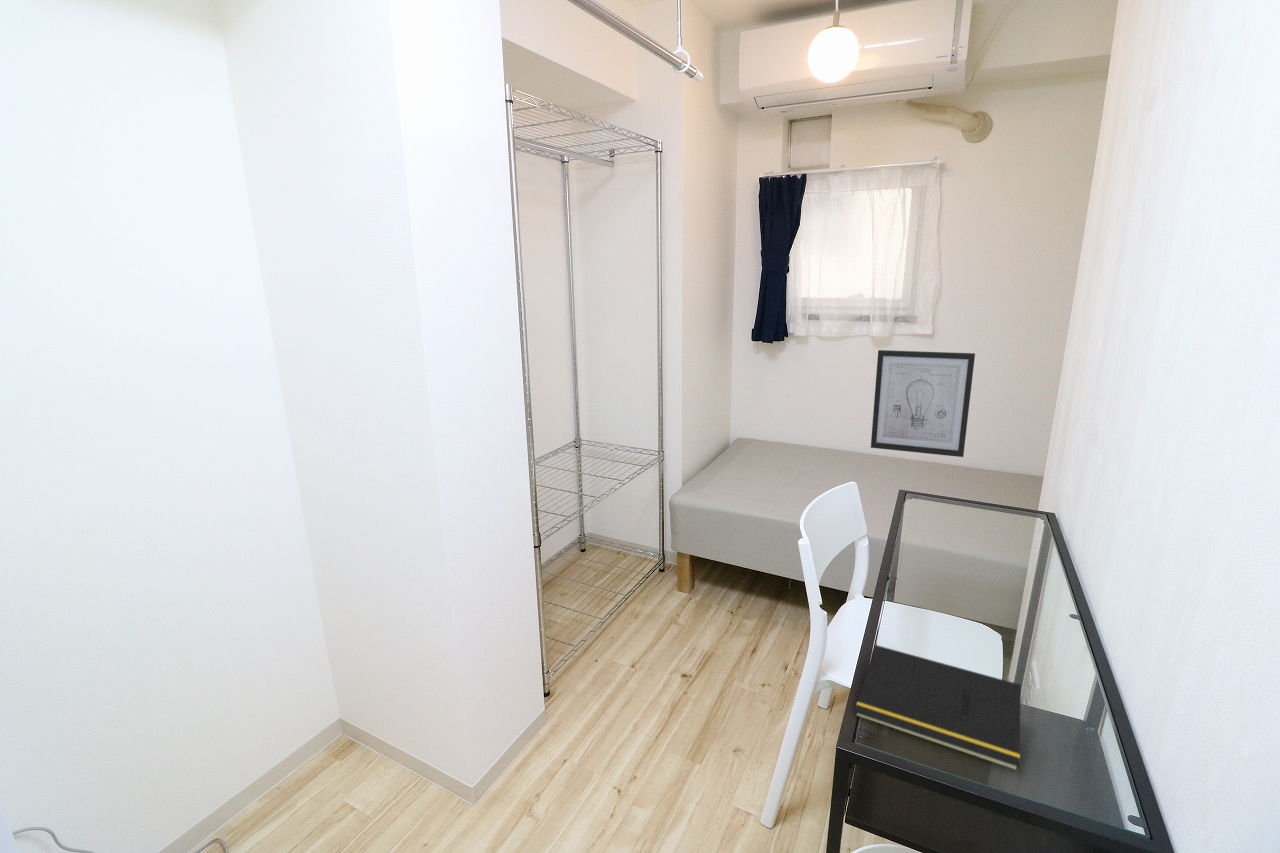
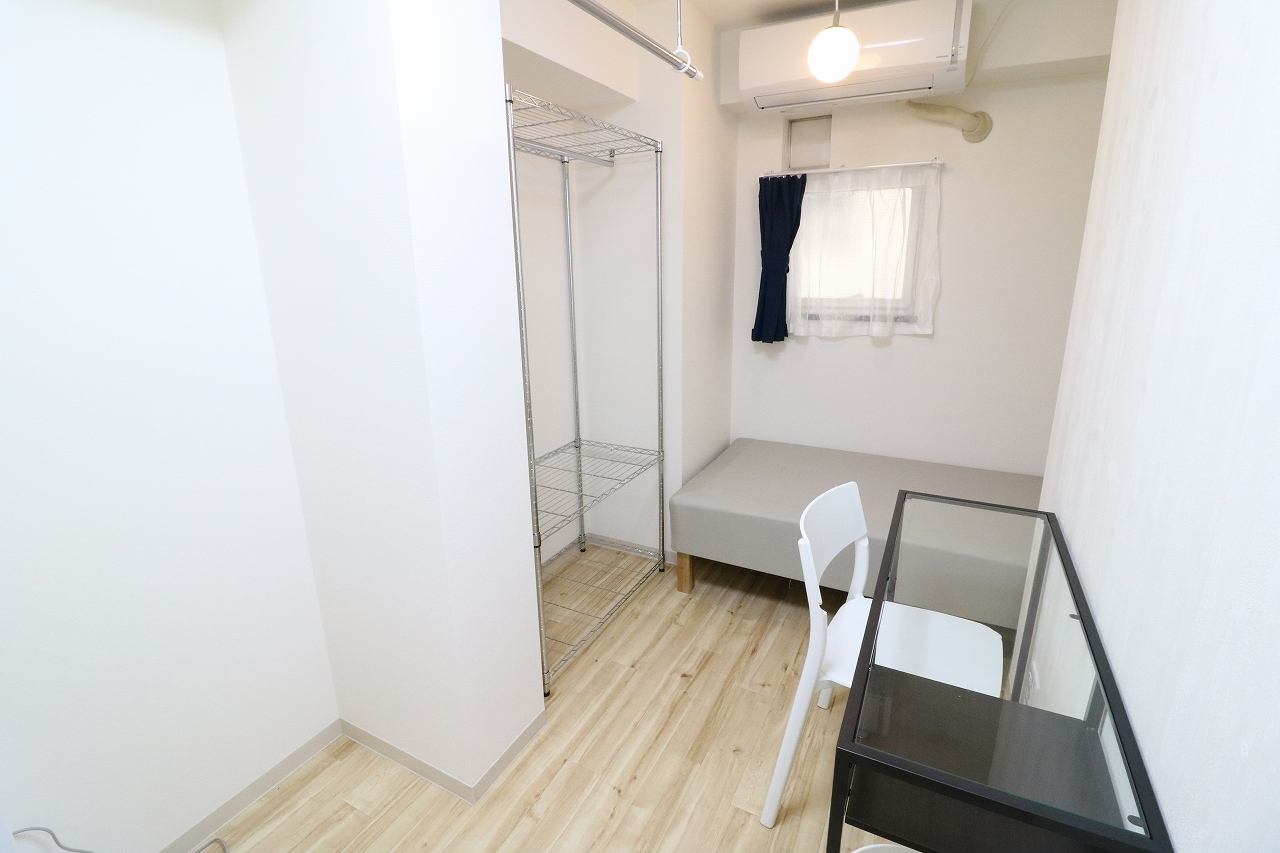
- notepad [854,644,1022,770]
- wall art [870,349,976,458]
